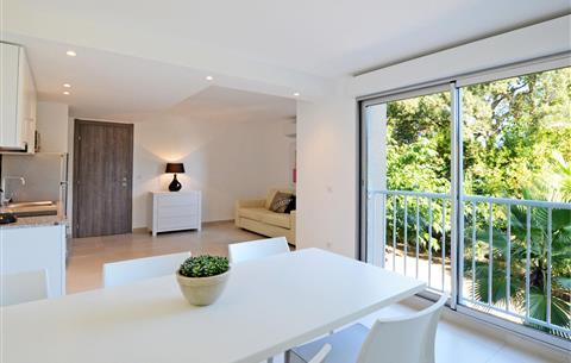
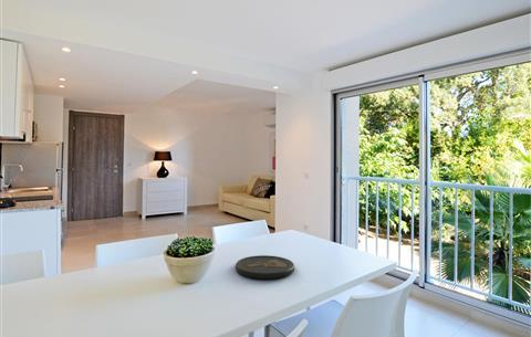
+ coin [235,254,295,280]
